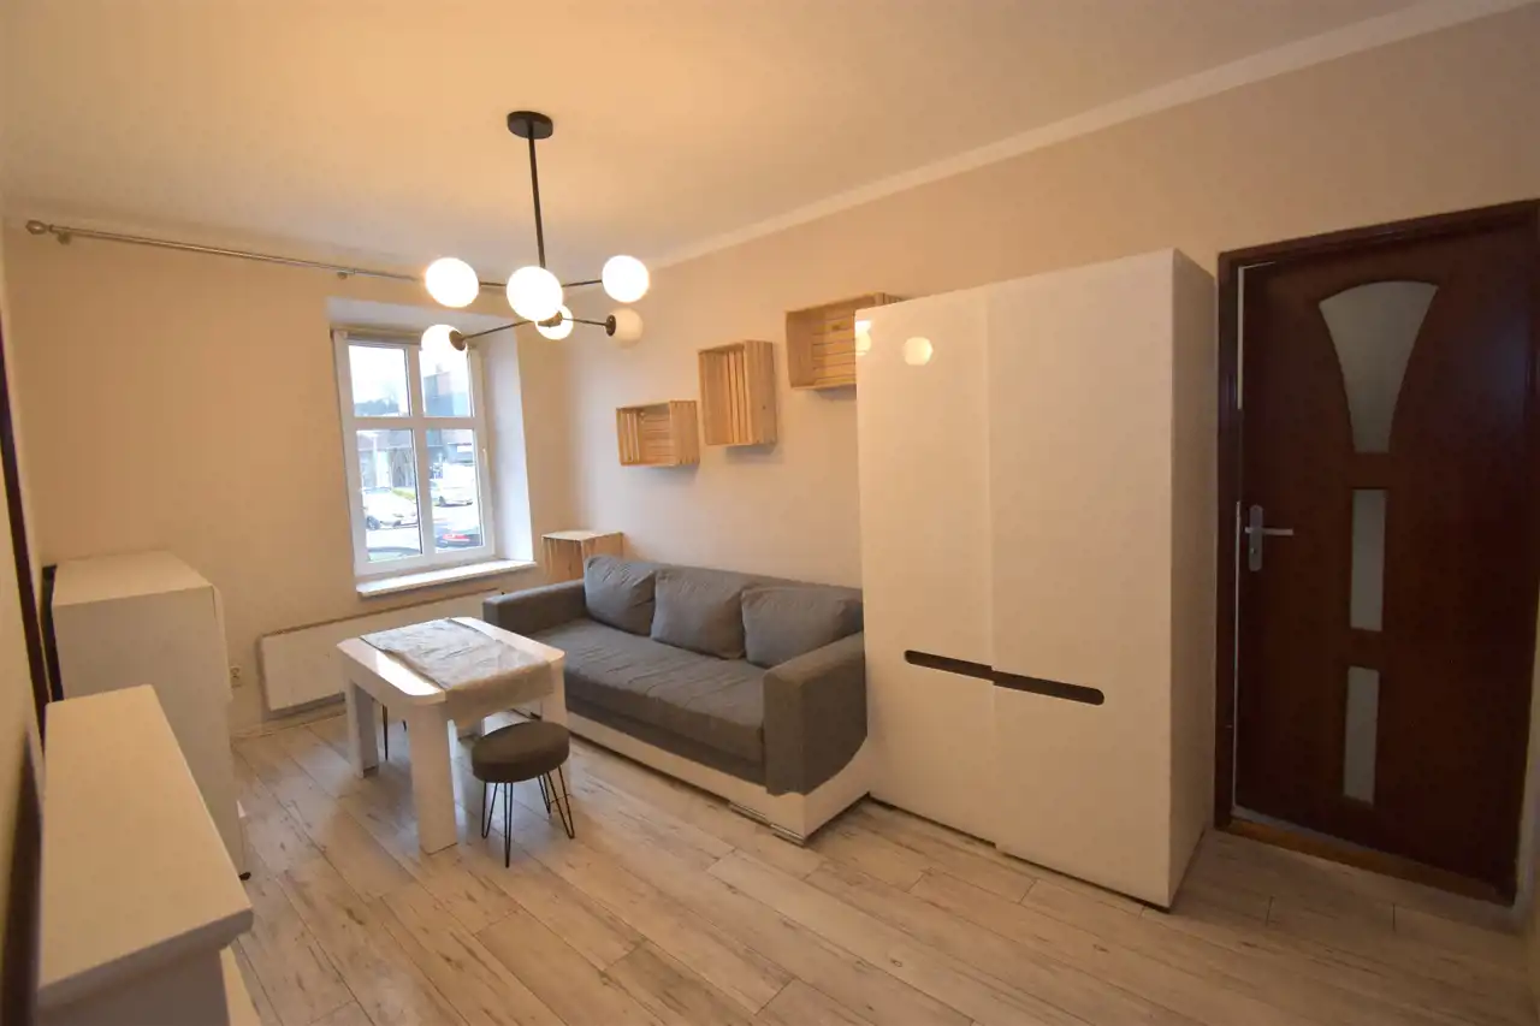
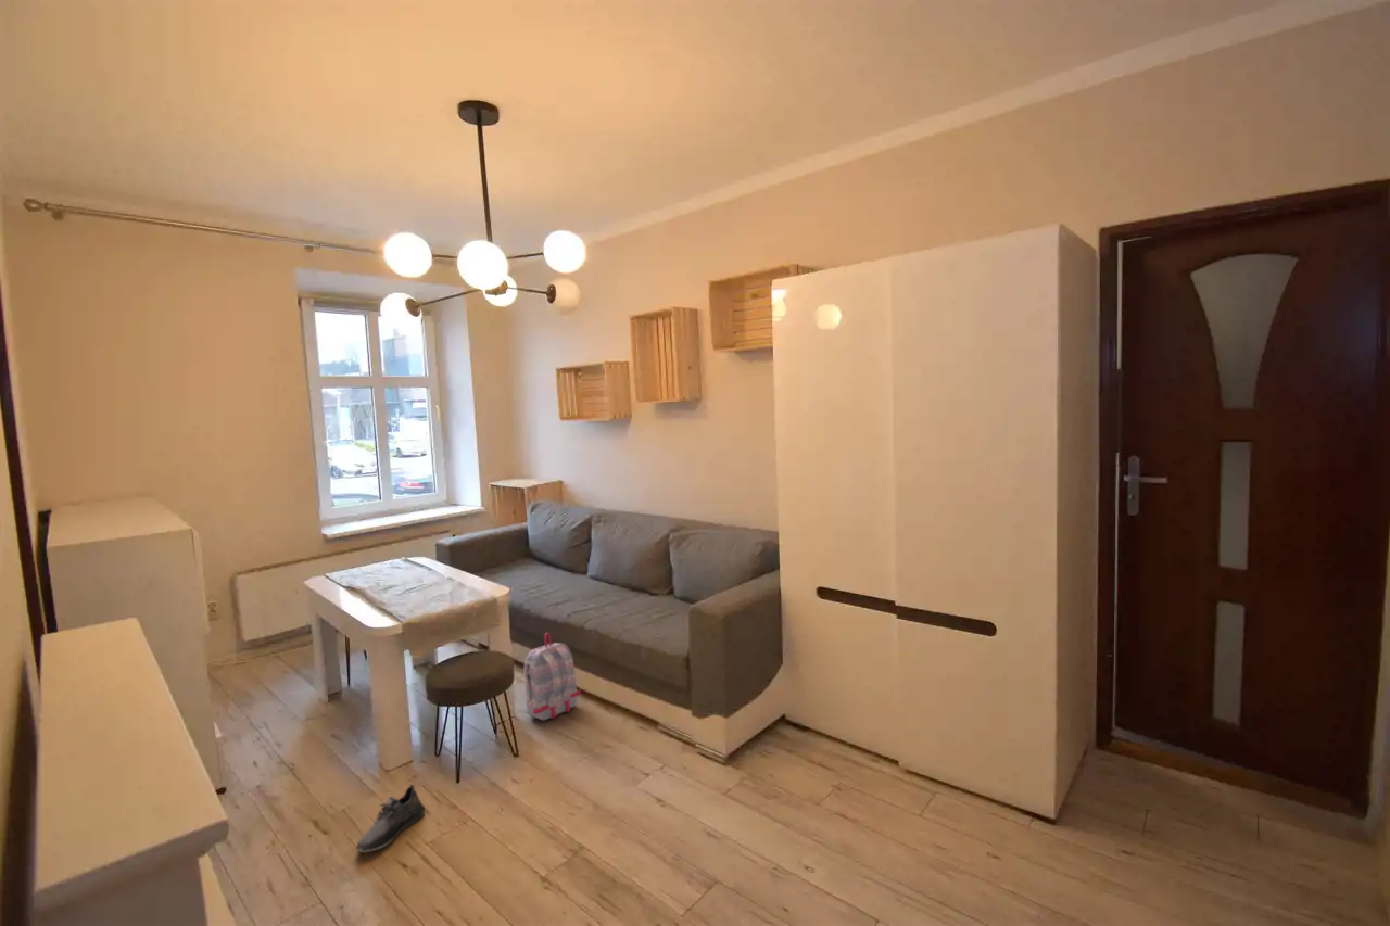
+ backpack [522,632,582,721]
+ shoe [355,784,426,853]
